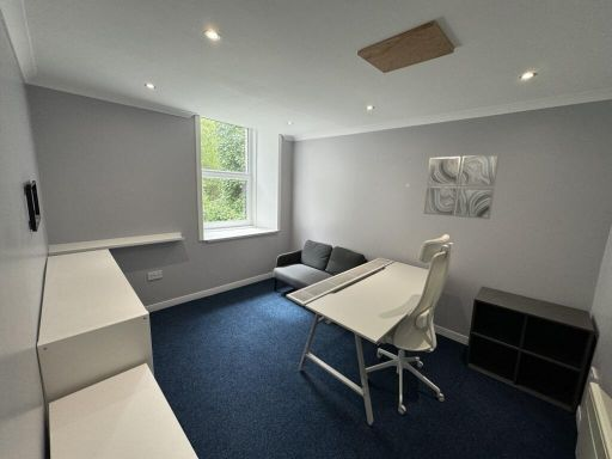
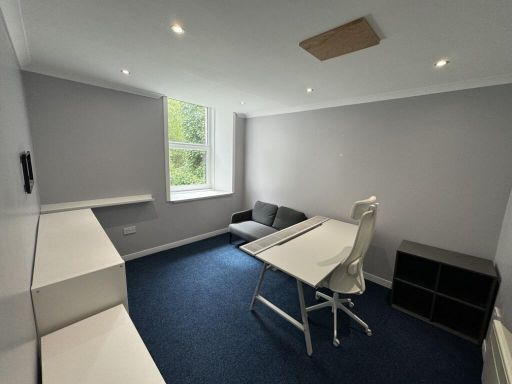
- wall art [423,153,501,220]
